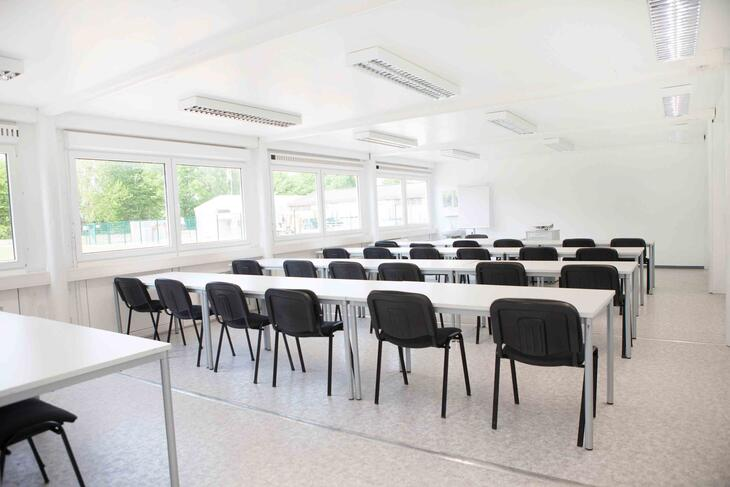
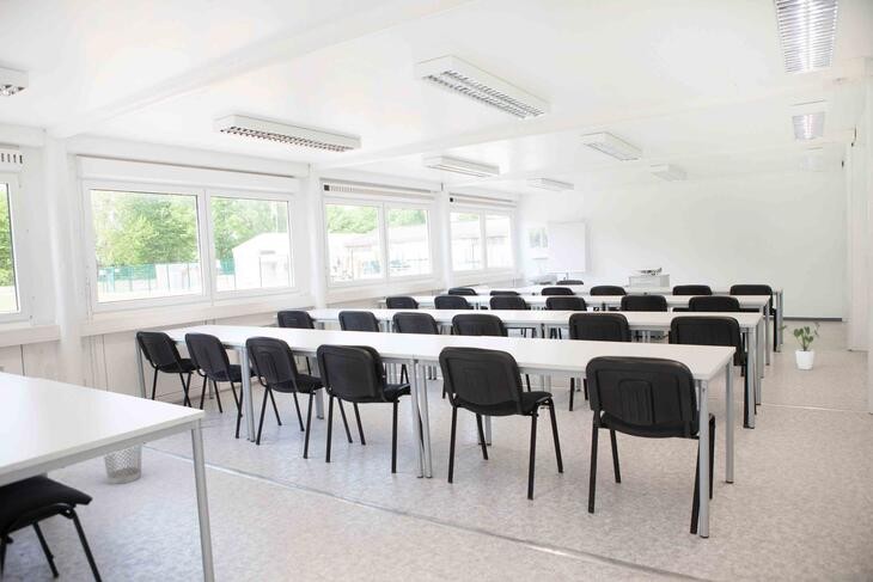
+ wastebasket [103,445,142,485]
+ house plant [776,320,820,370]
